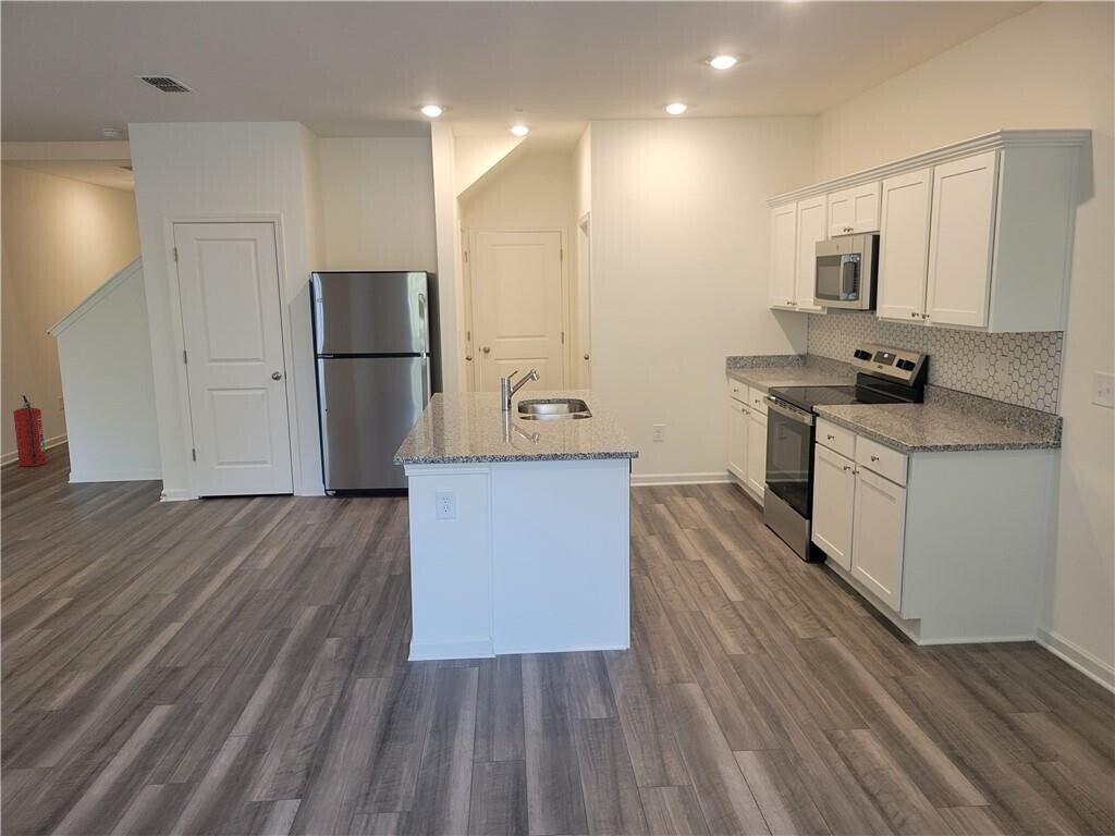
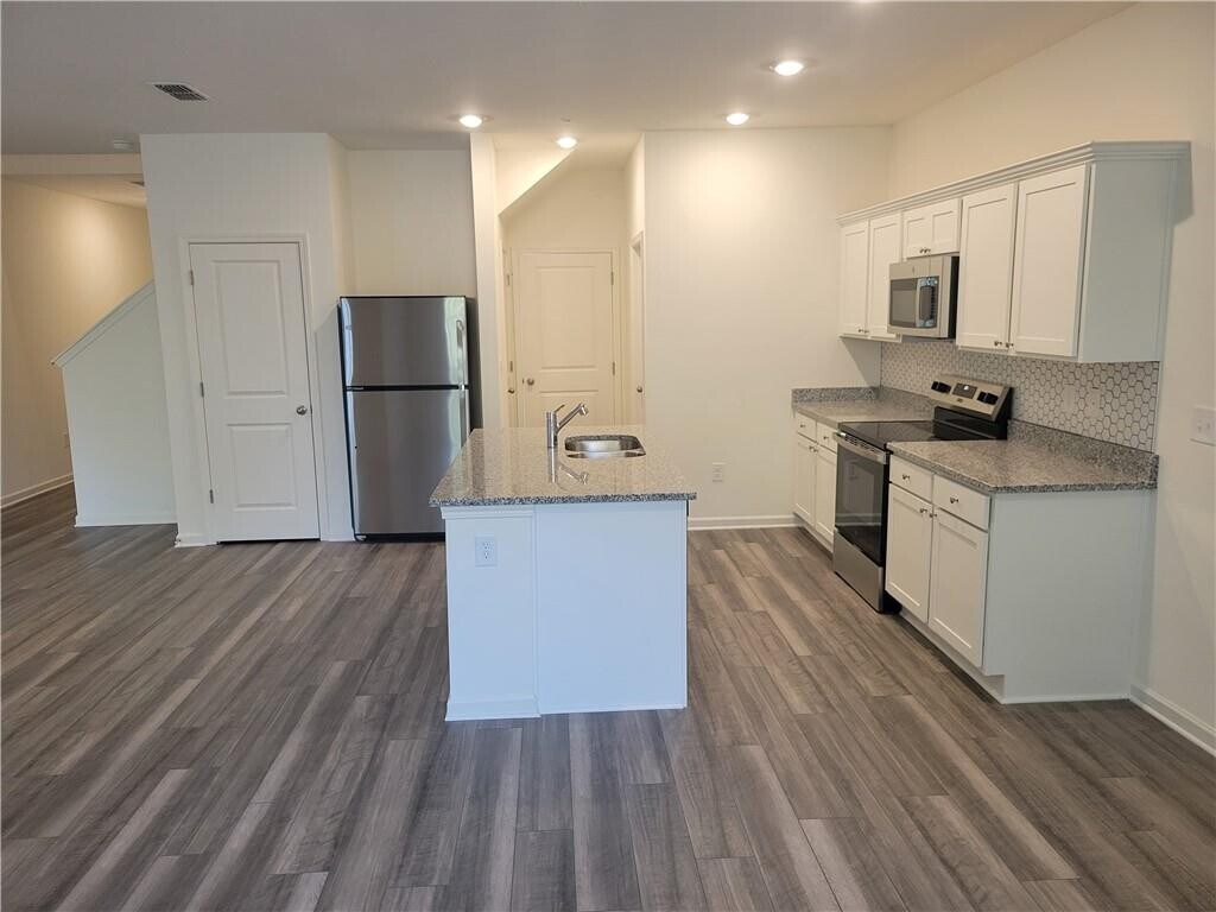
- fire extinguisher [12,394,48,467]
